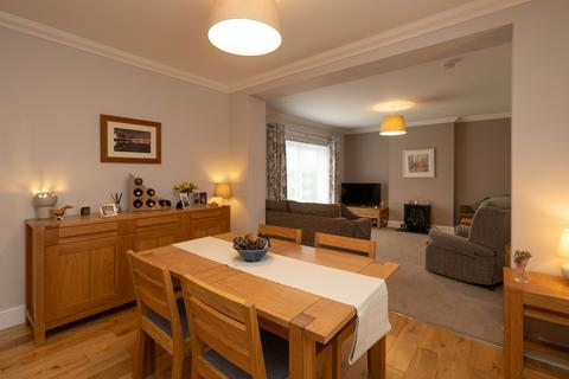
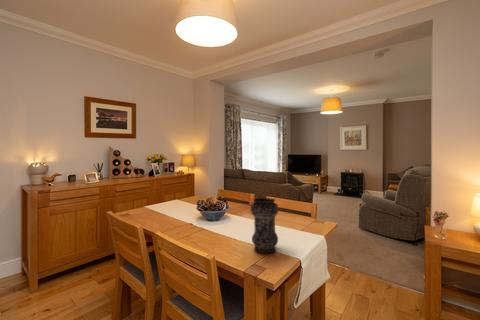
+ vase [249,197,279,254]
